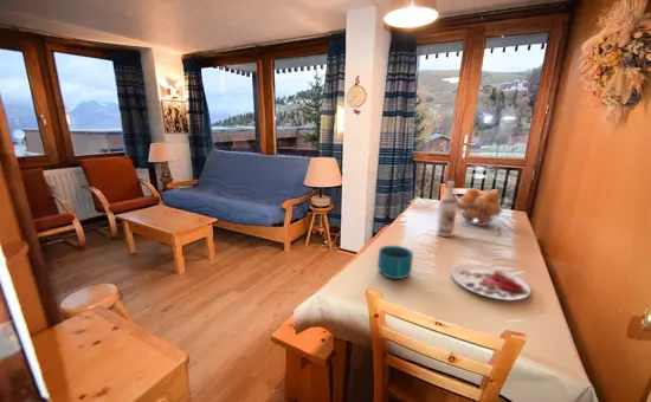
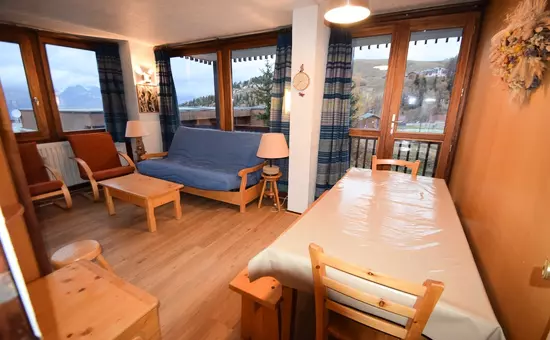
- cup [376,245,414,280]
- fruit basket [453,187,509,227]
- plate [451,264,531,302]
- wine bottle [436,180,458,238]
